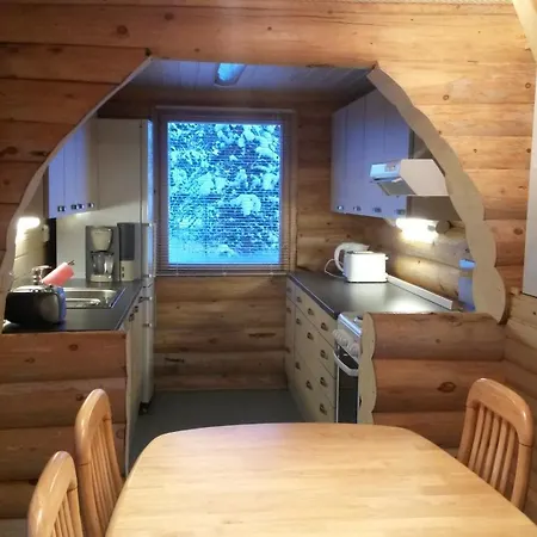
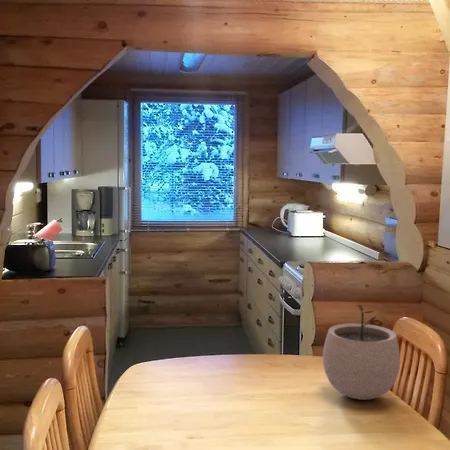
+ plant pot [322,303,401,401]
